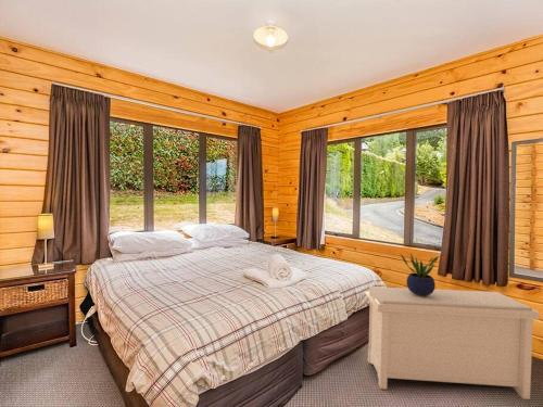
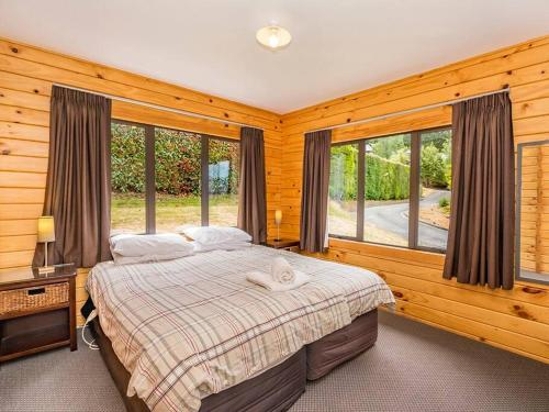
- bench [364,285,541,400]
- potted plant [400,253,440,295]
